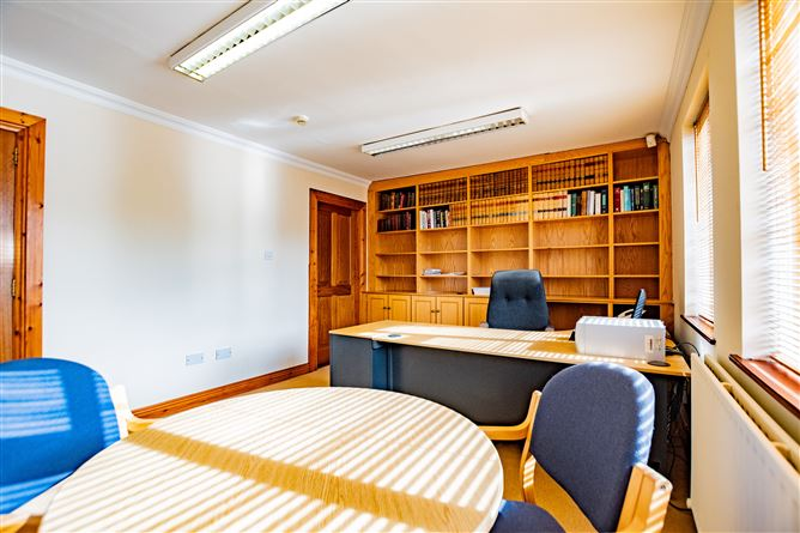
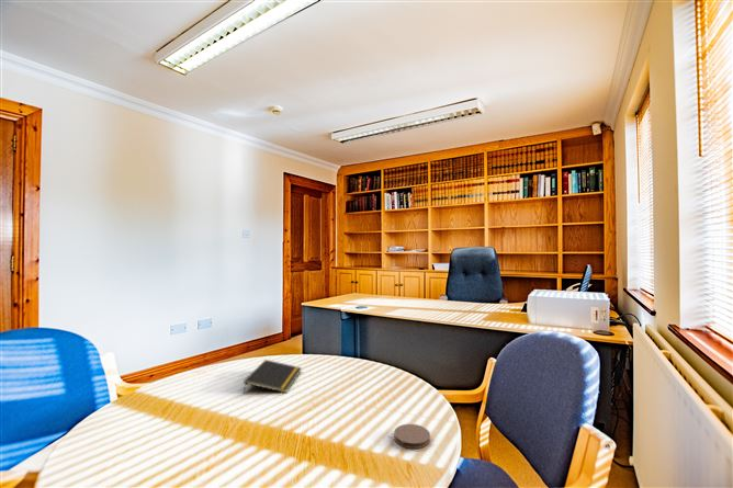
+ notepad [243,359,303,394]
+ coaster [393,423,431,450]
